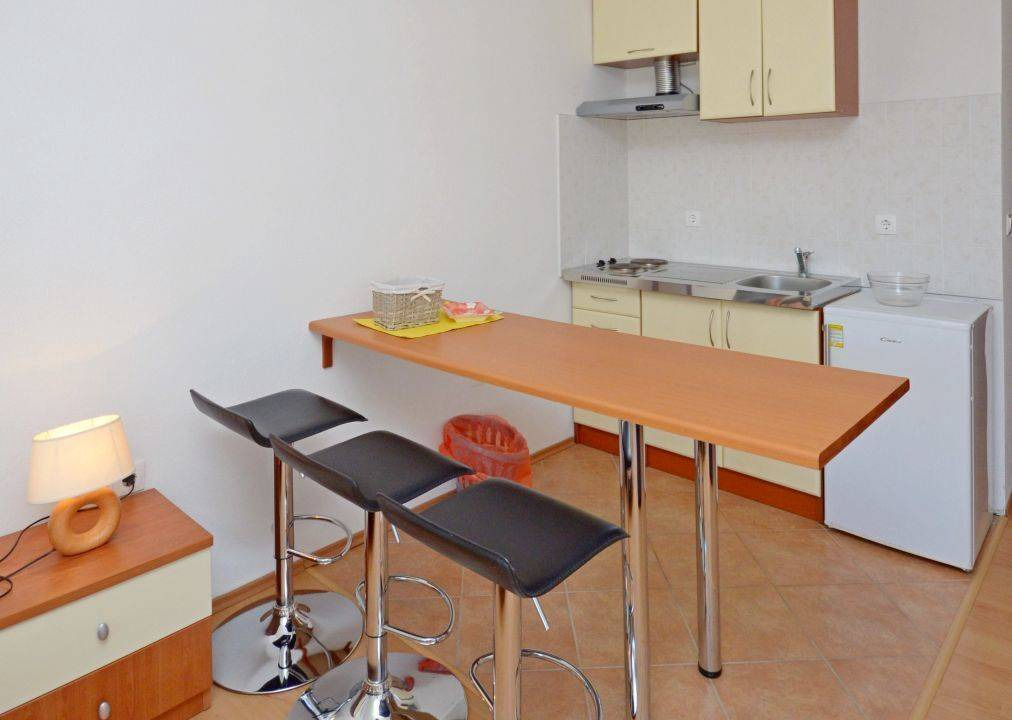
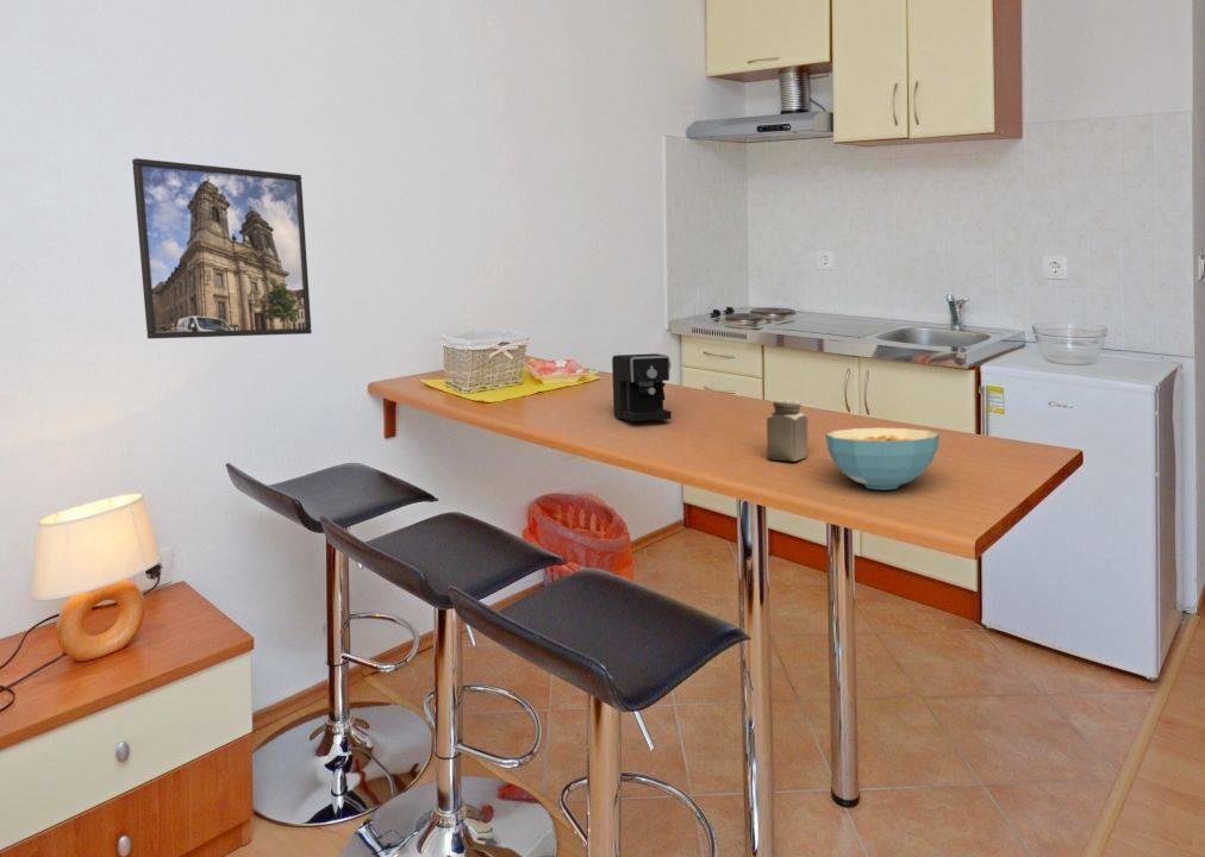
+ coffee maker [611,352,673,423]
+ cereal bowl [824,427,941,490]
+ salt shaker [766,399,808,462]
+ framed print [131,157,313,340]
